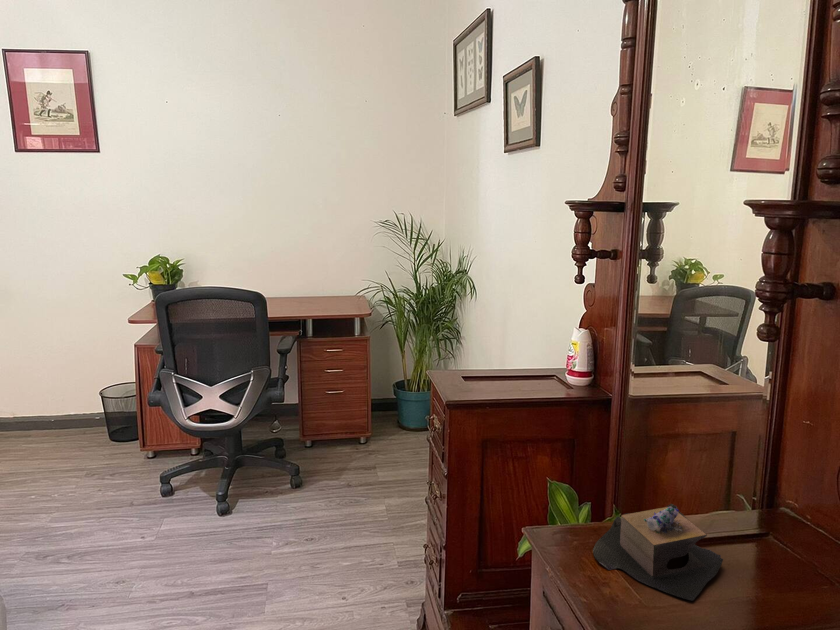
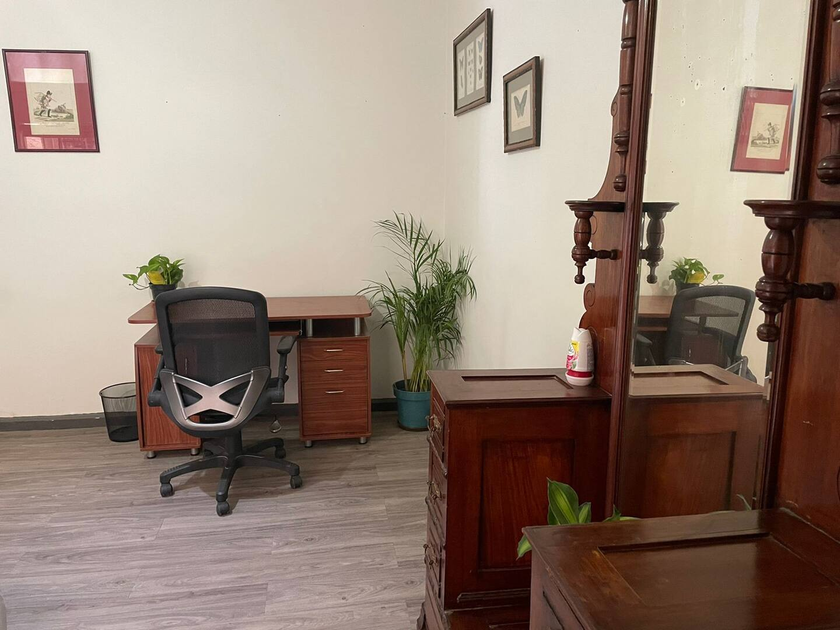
- jewelry box [592,503,724,601]
